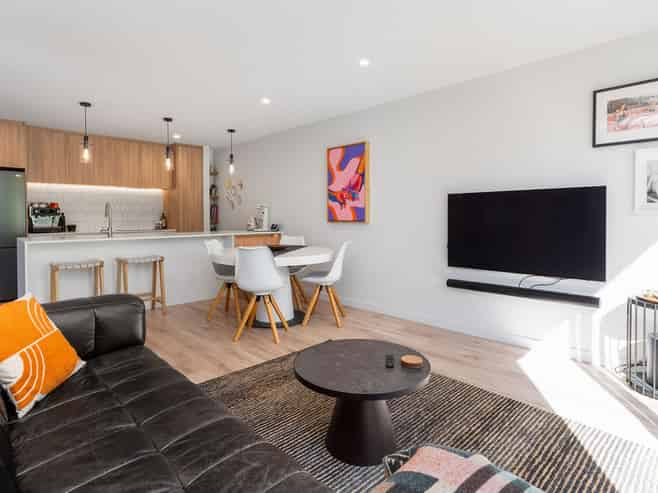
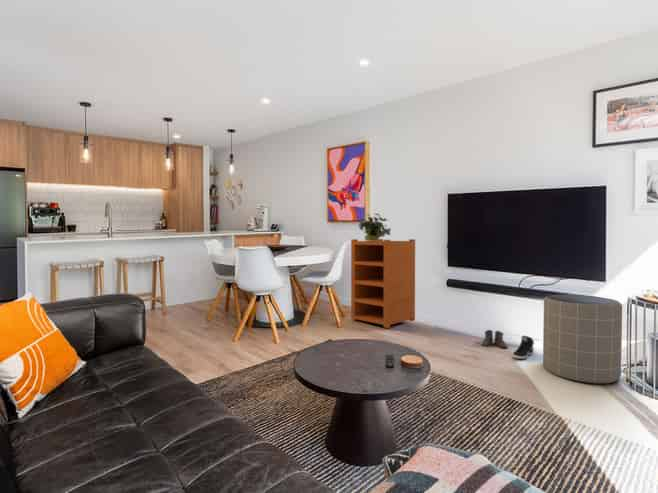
+ boots [480,329,509,349]
+ cupboard [350,238,416,329]
+ trash can [542,294,623,384]
+ potted plant [357,212,393,241]
+ sneaker [512,335,535,360]
